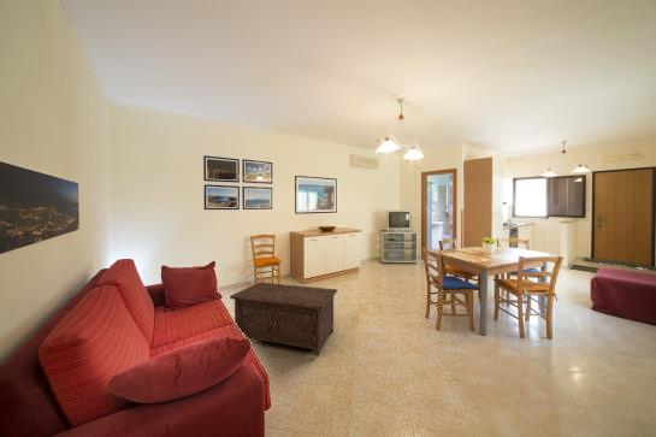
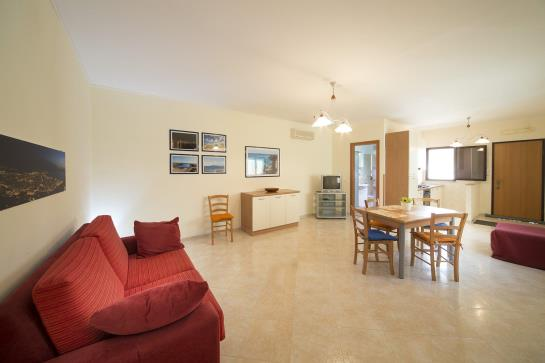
- cabinet [229,282,338,356]
